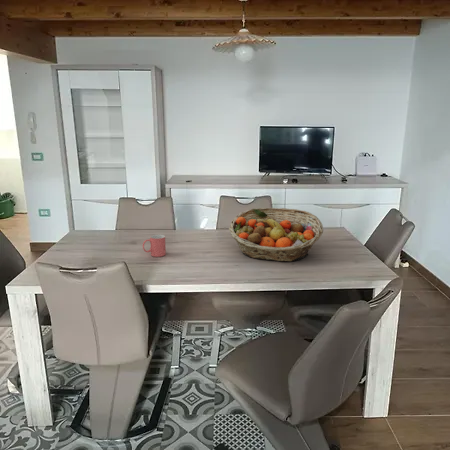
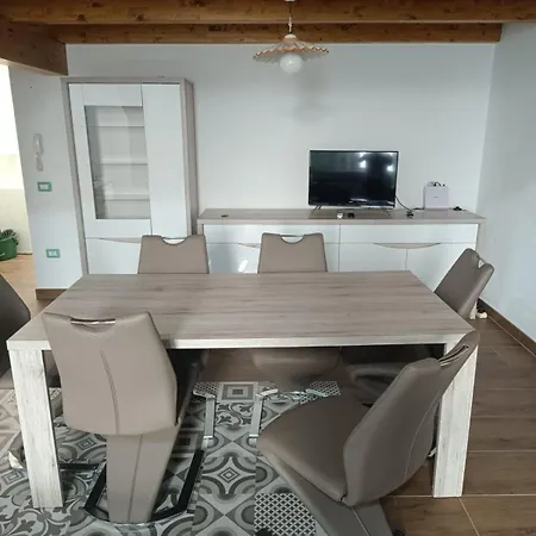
- fruit basket [228,207,324,262]
- mug [142,234,167,258]
